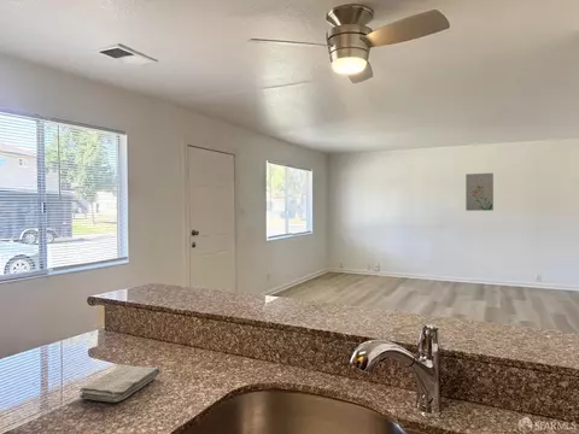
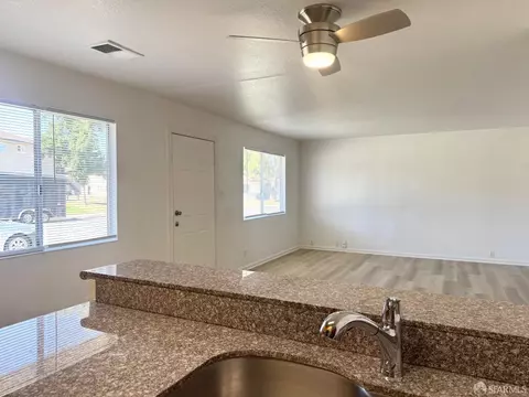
- wall art [464,172,495,212]
- washcloth [78,364,160,403]
